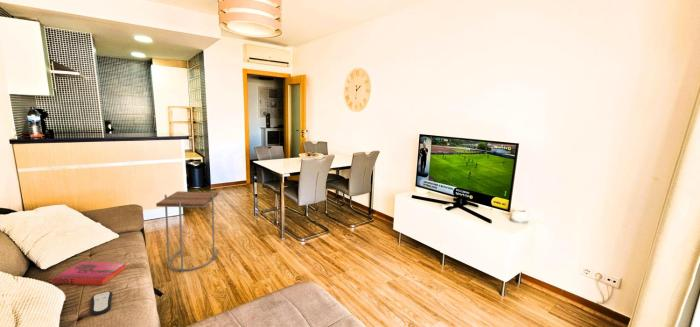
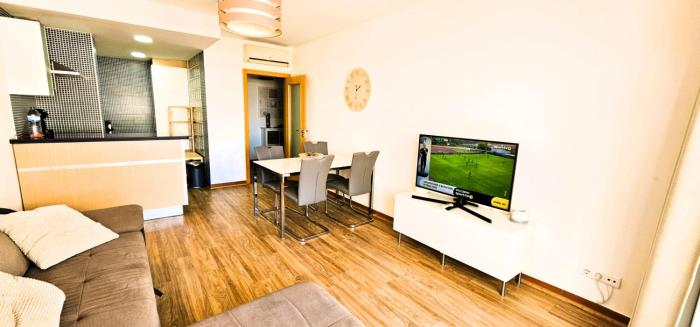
- hardback book [51,261,127,286]
- side table [155,191,221,273]
- remote control [90,291,113,317]
